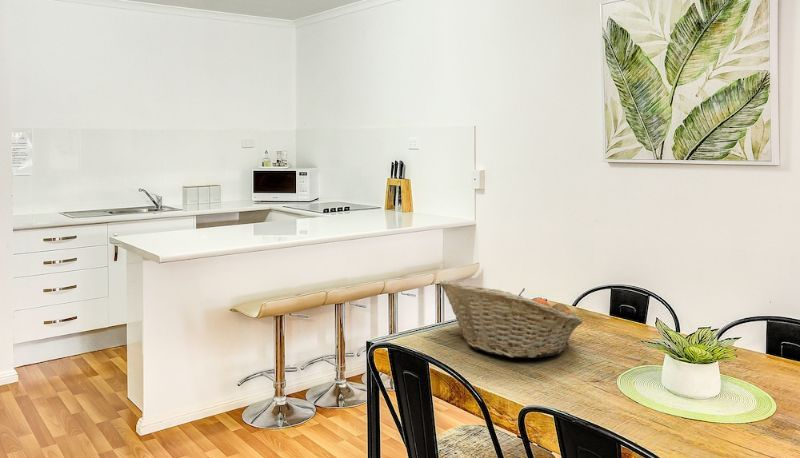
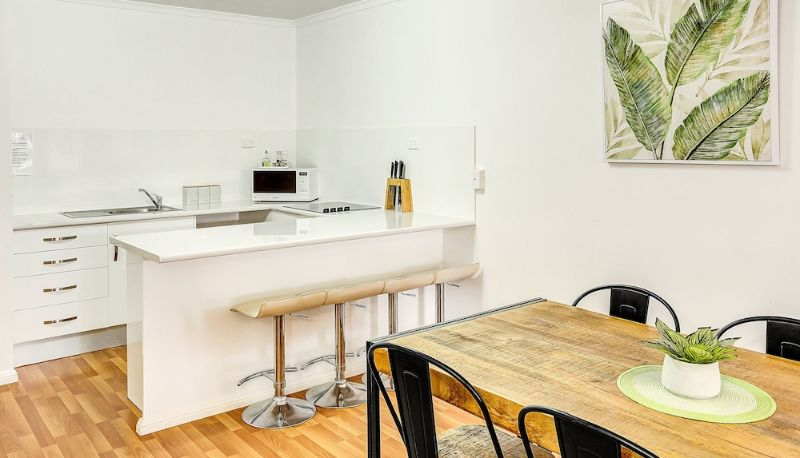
- fruit basket [439,280,583,359]
